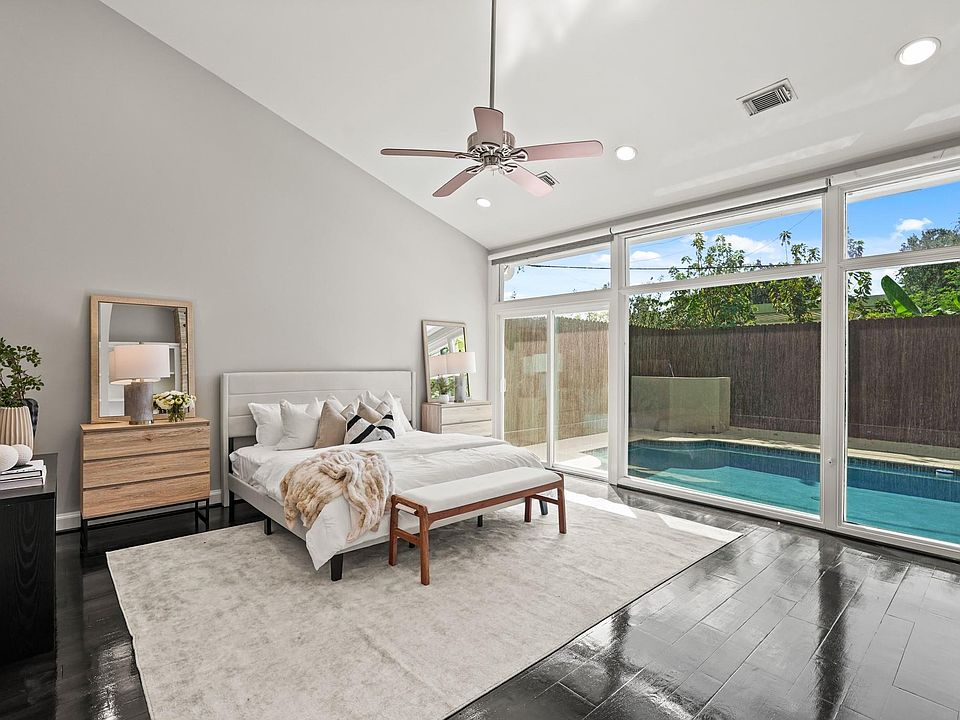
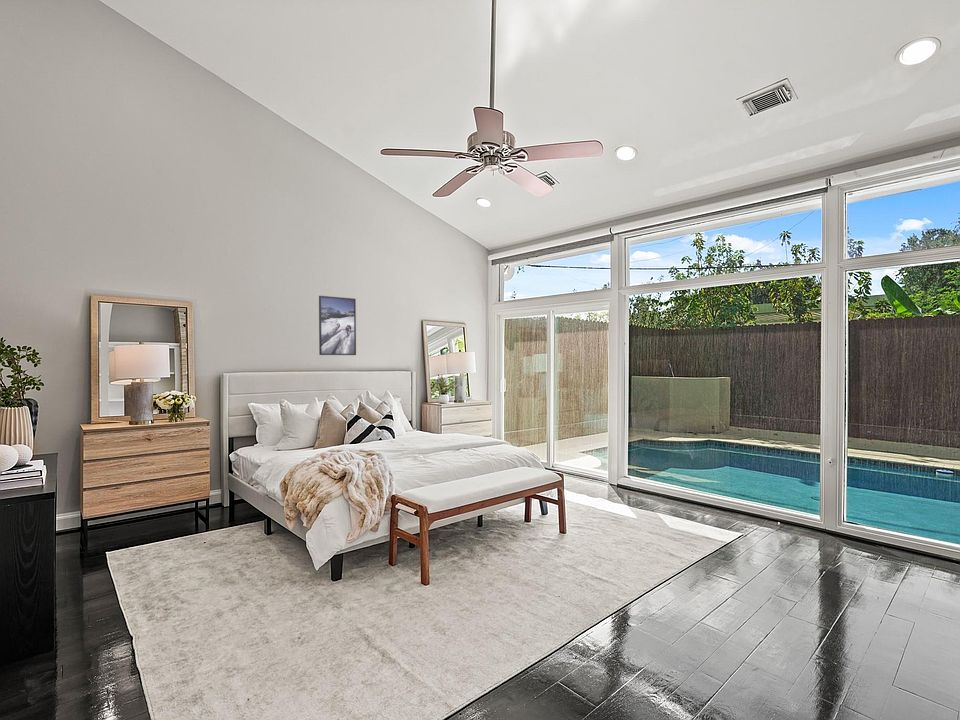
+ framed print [318,295,357,356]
